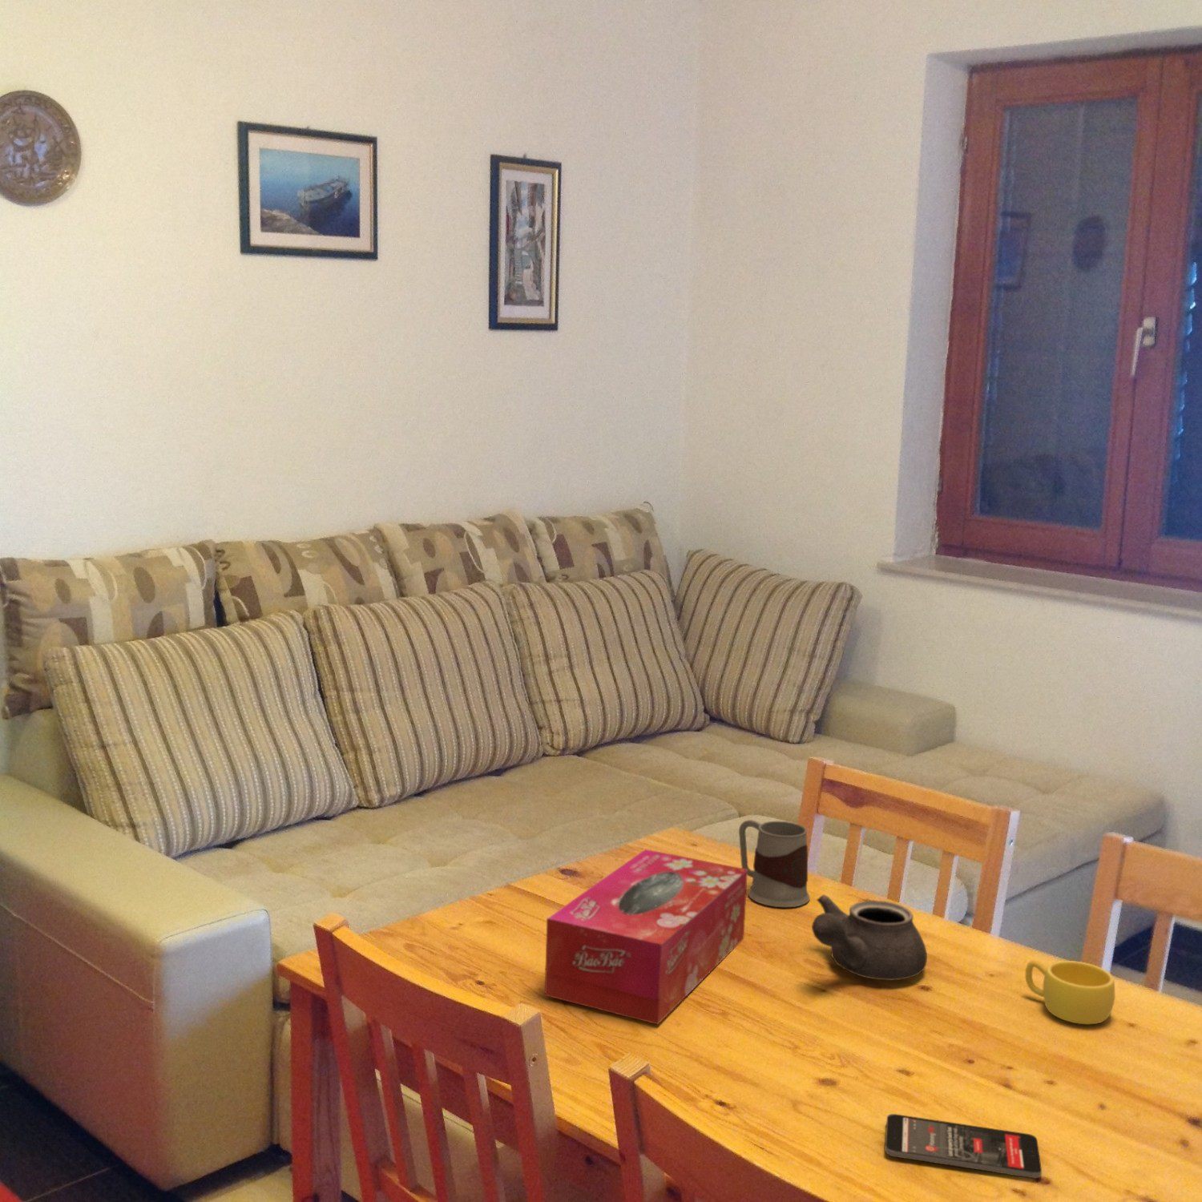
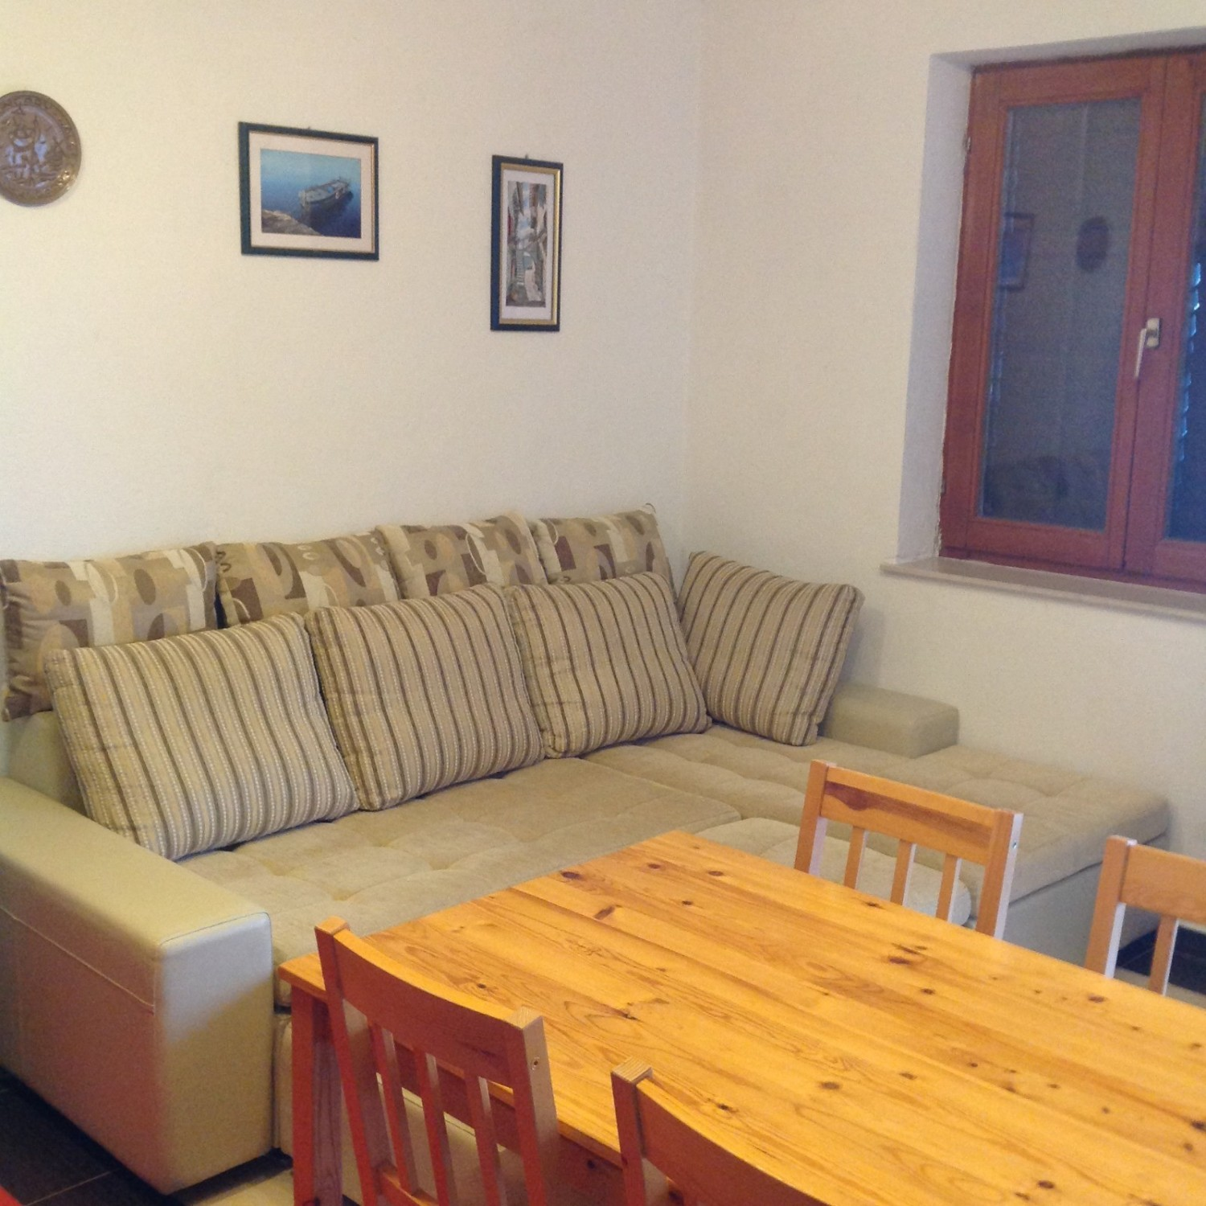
- tissue box [544,849,747,1025]
- teapot [811,894,928,981]
- cup [1024,959,1115,1025]
- mug [737,819,811,908]
- smartphone [885,1113,1042,1180]
